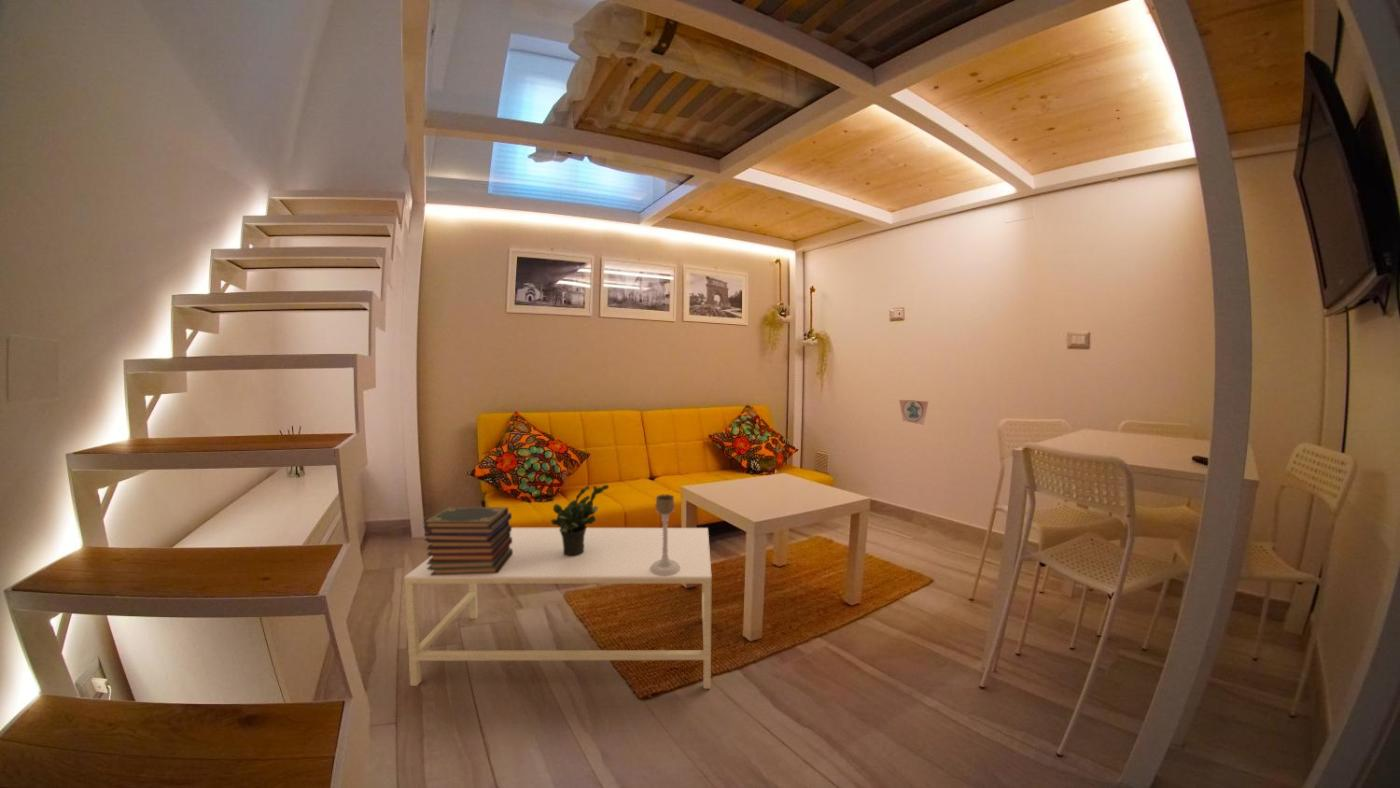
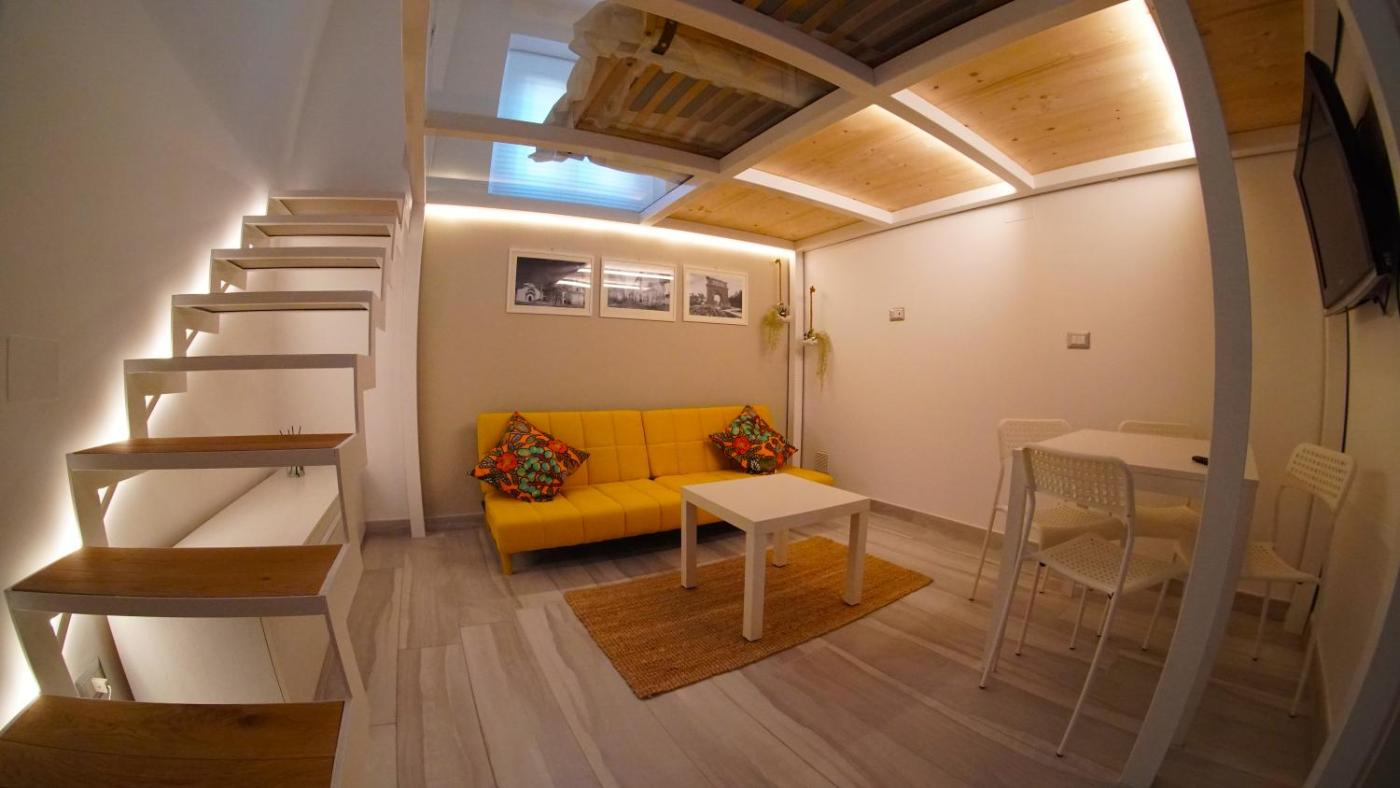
- book stack [422,506,513,576]
- coffee table [404,527,713,690]
- candle holder [650,493,680,576]
- potted plant [550,484,610,556]
- animal cookie [898,399,929,426]
